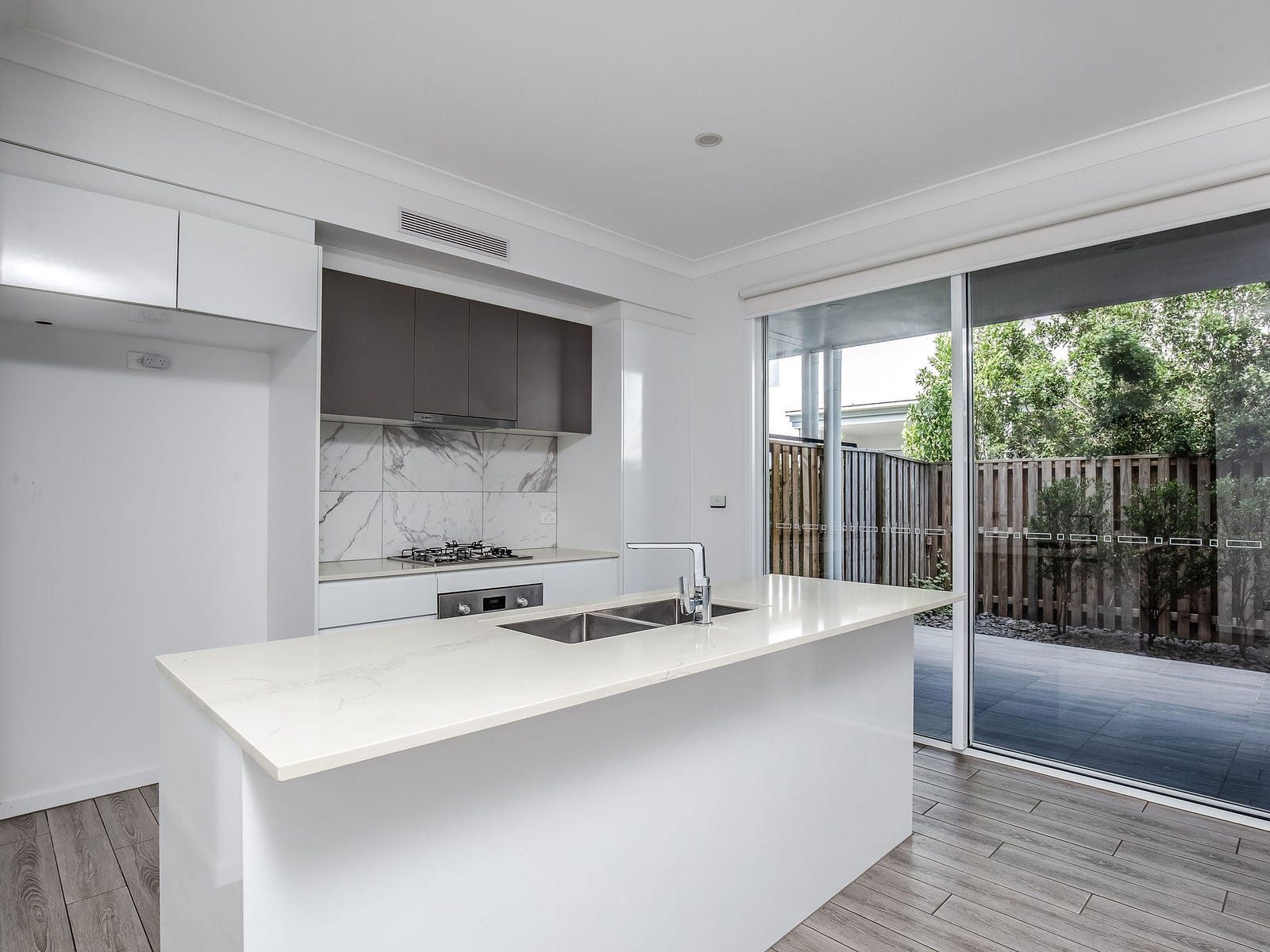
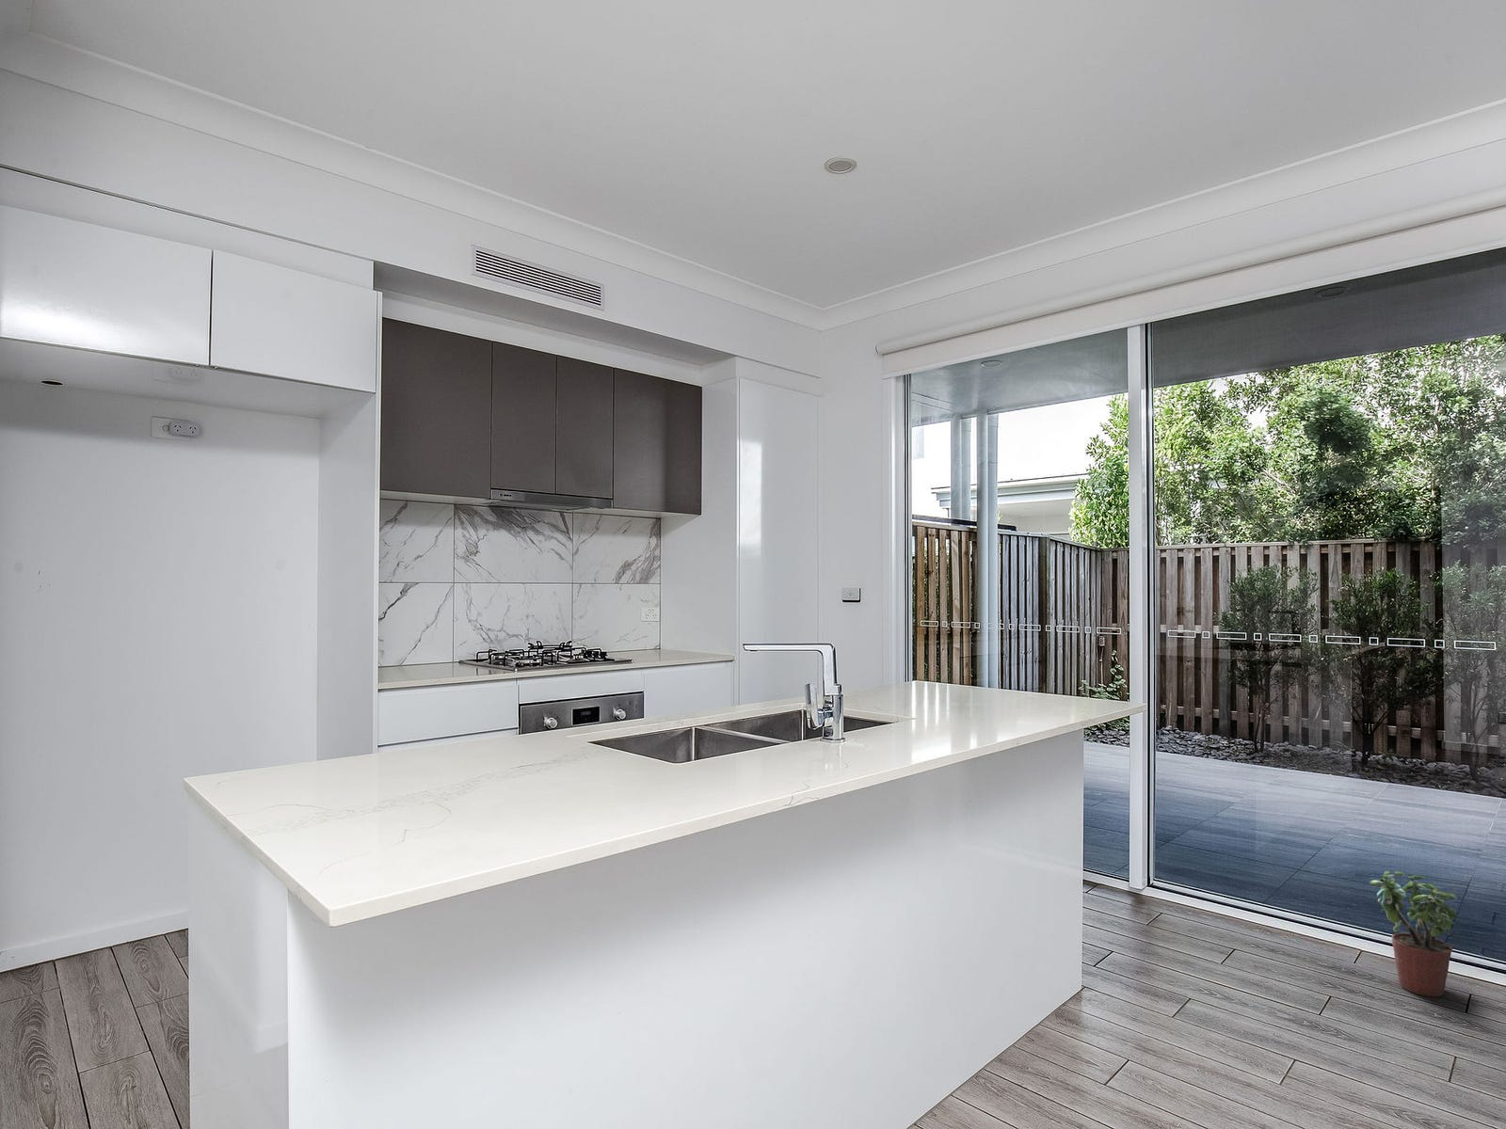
+ potted plant [1368,870,1459,997]
